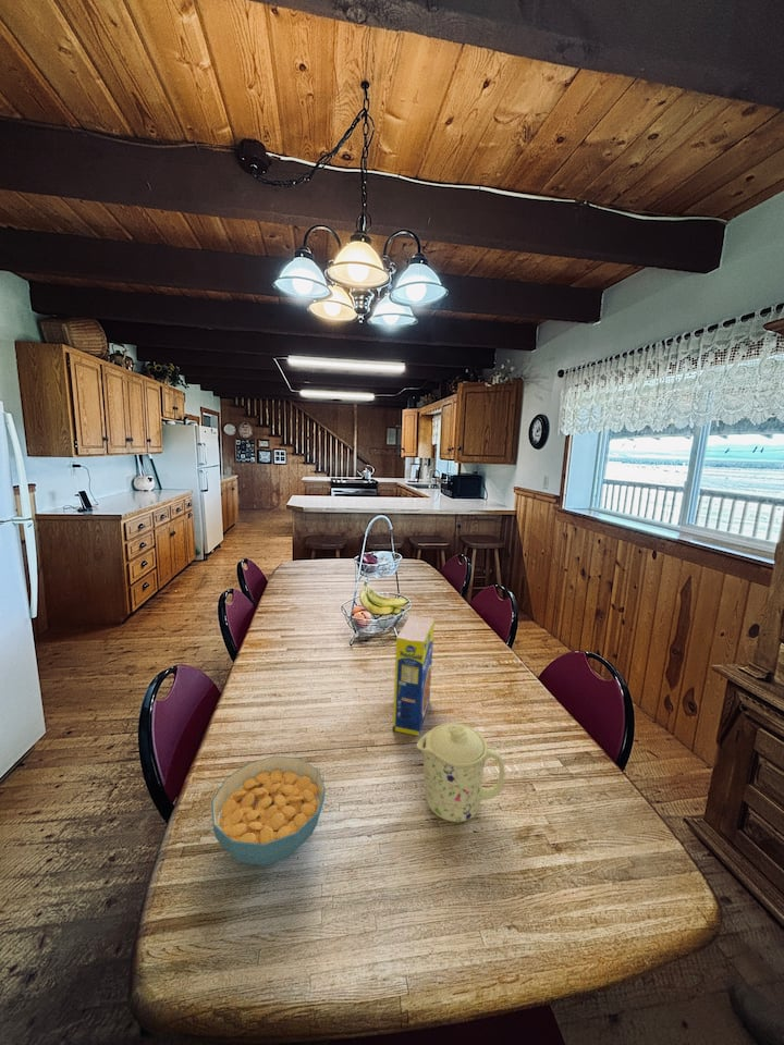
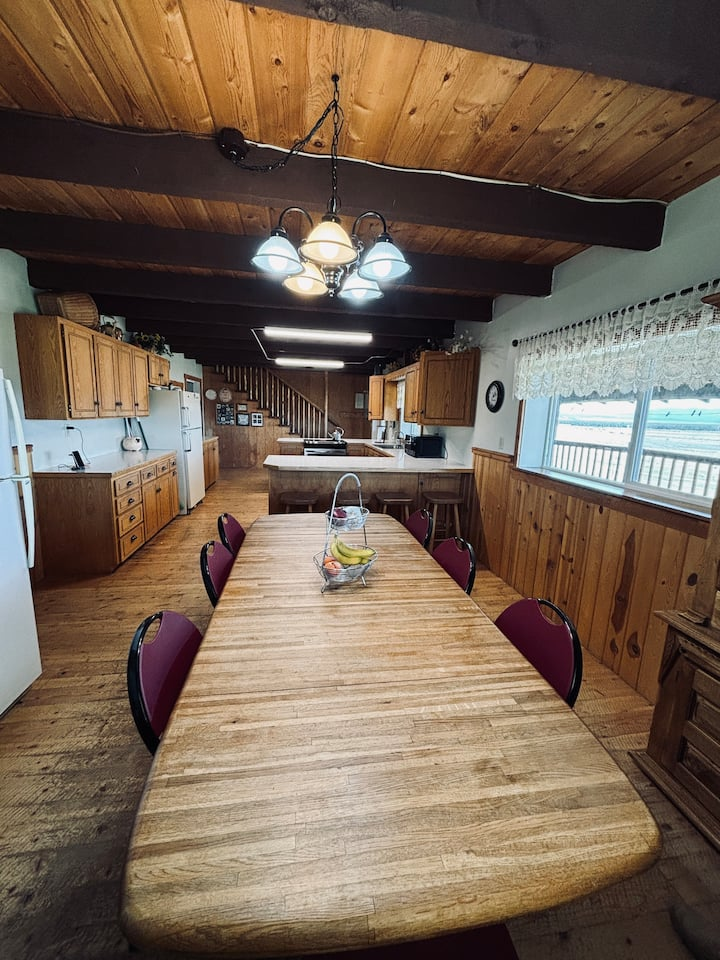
- legume [392,614,436,737]
- mug [416,722,506,823]
- cereal bowl [210,755,327,866]
